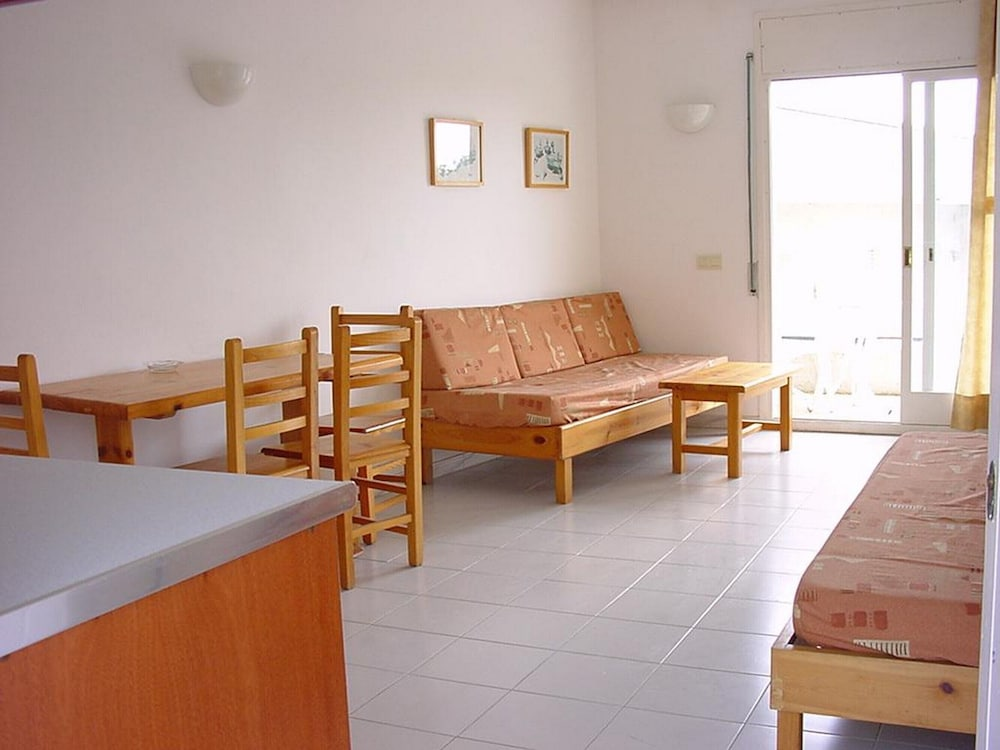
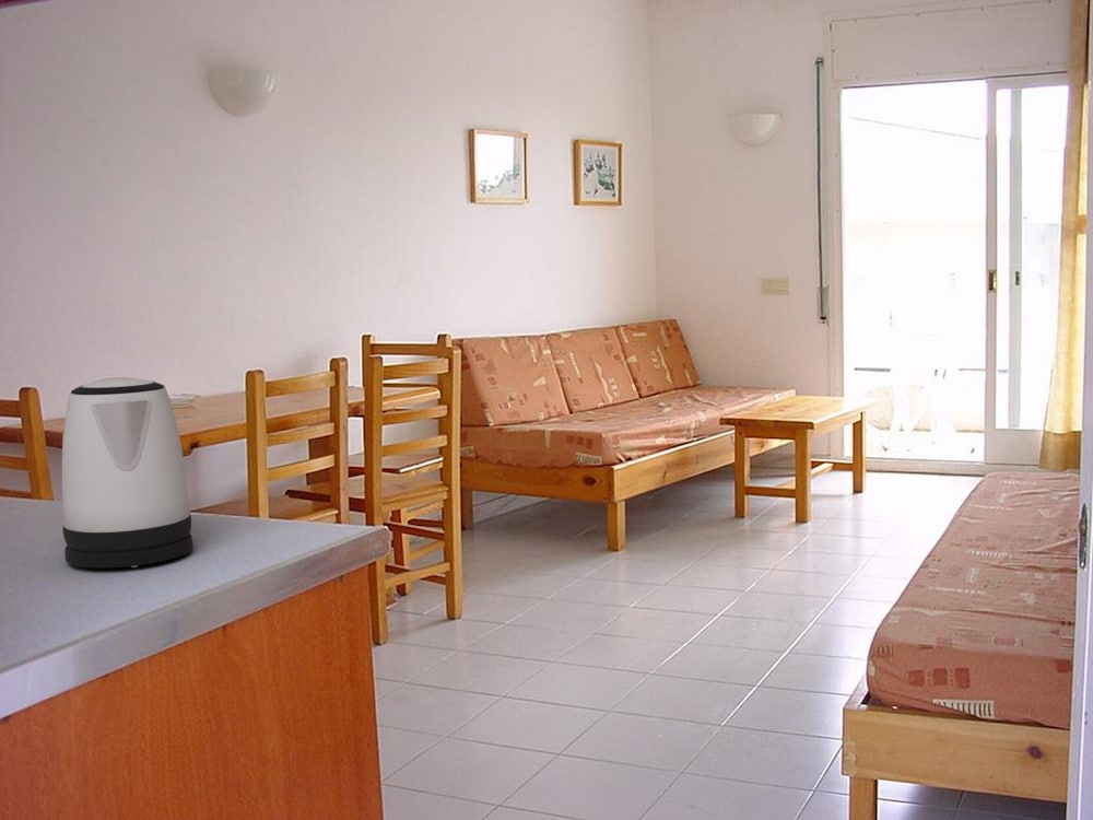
+ kettle [61,377,195,569]
